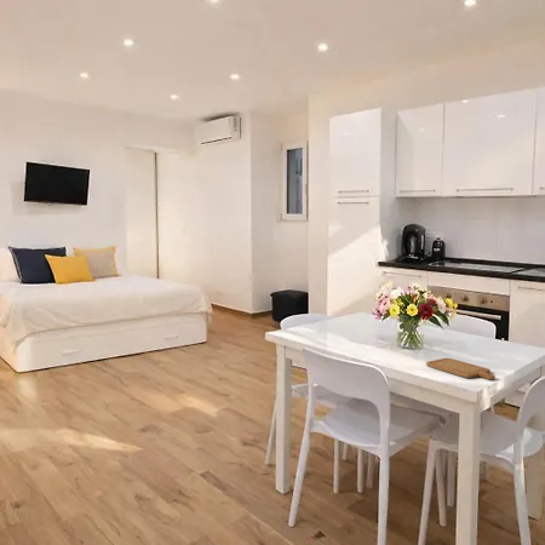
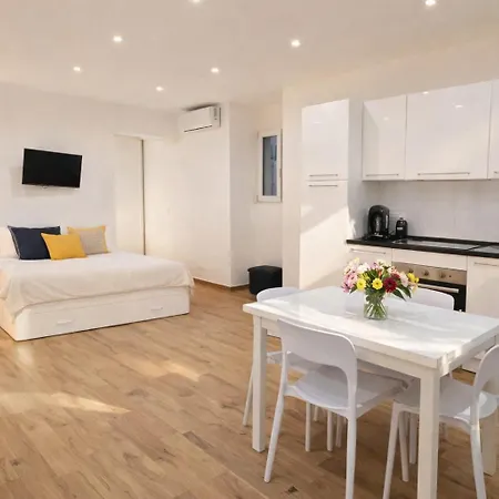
- chopping board [425,357,497,380]
